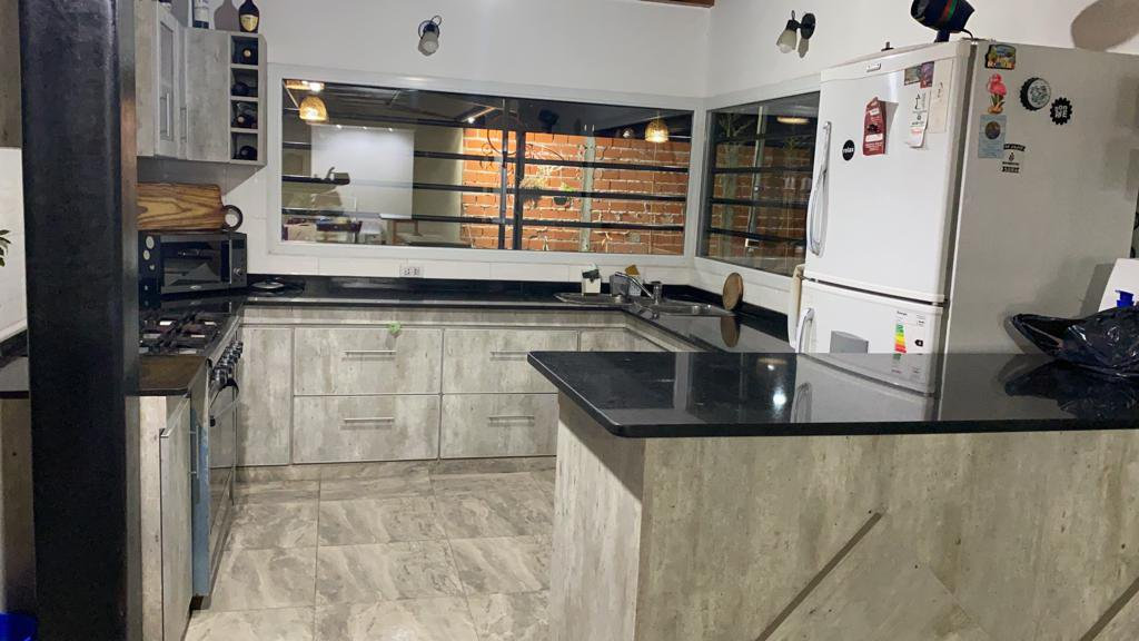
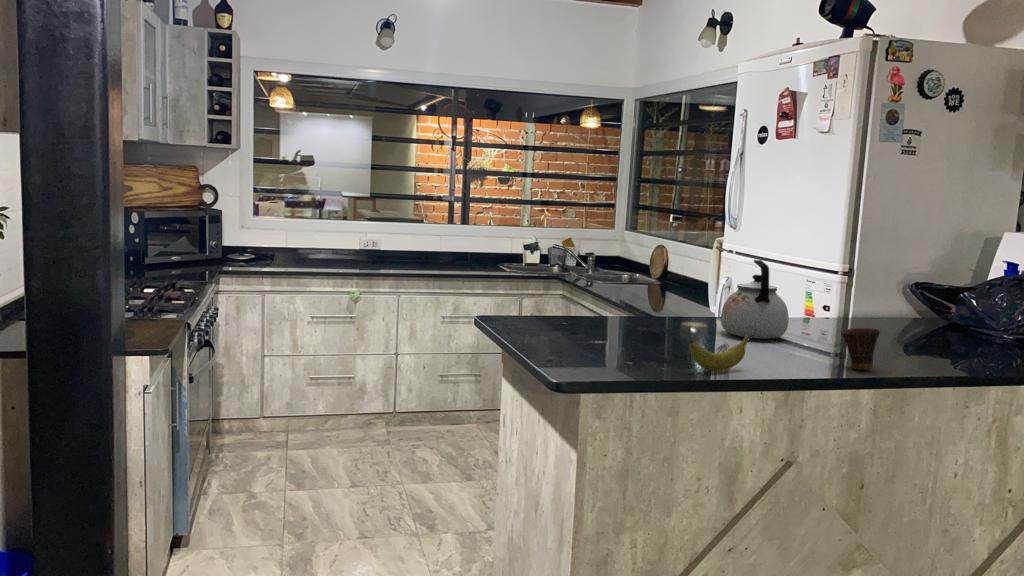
+ kettle [720,259,790,340]
+ cup [840,327,881,371]
+ banana [688,335,751,372]
